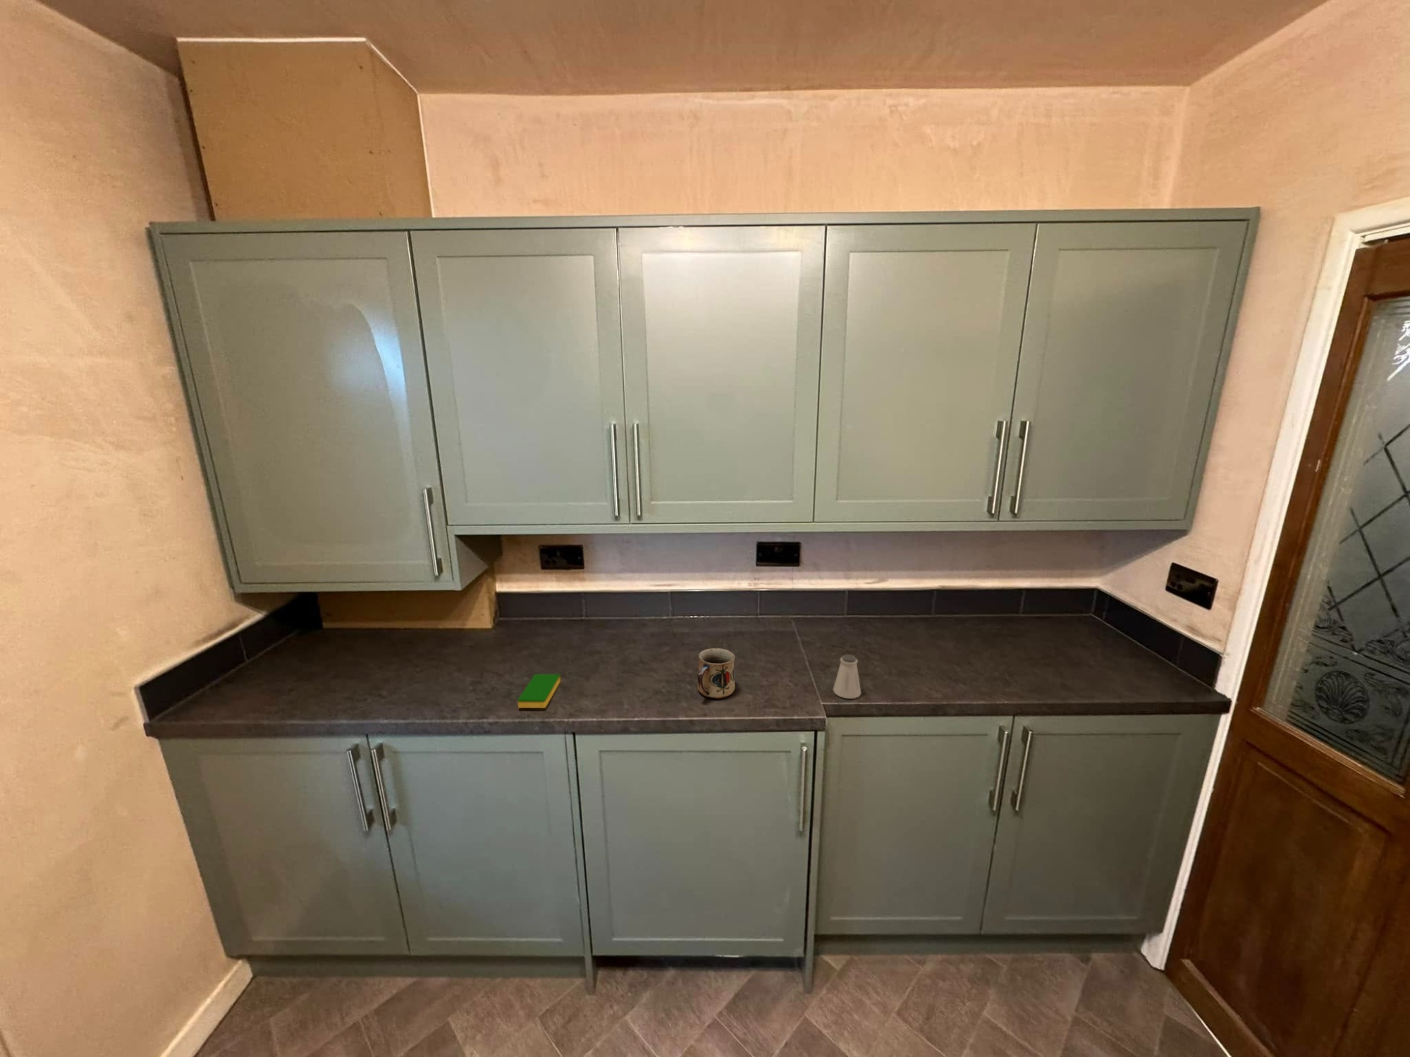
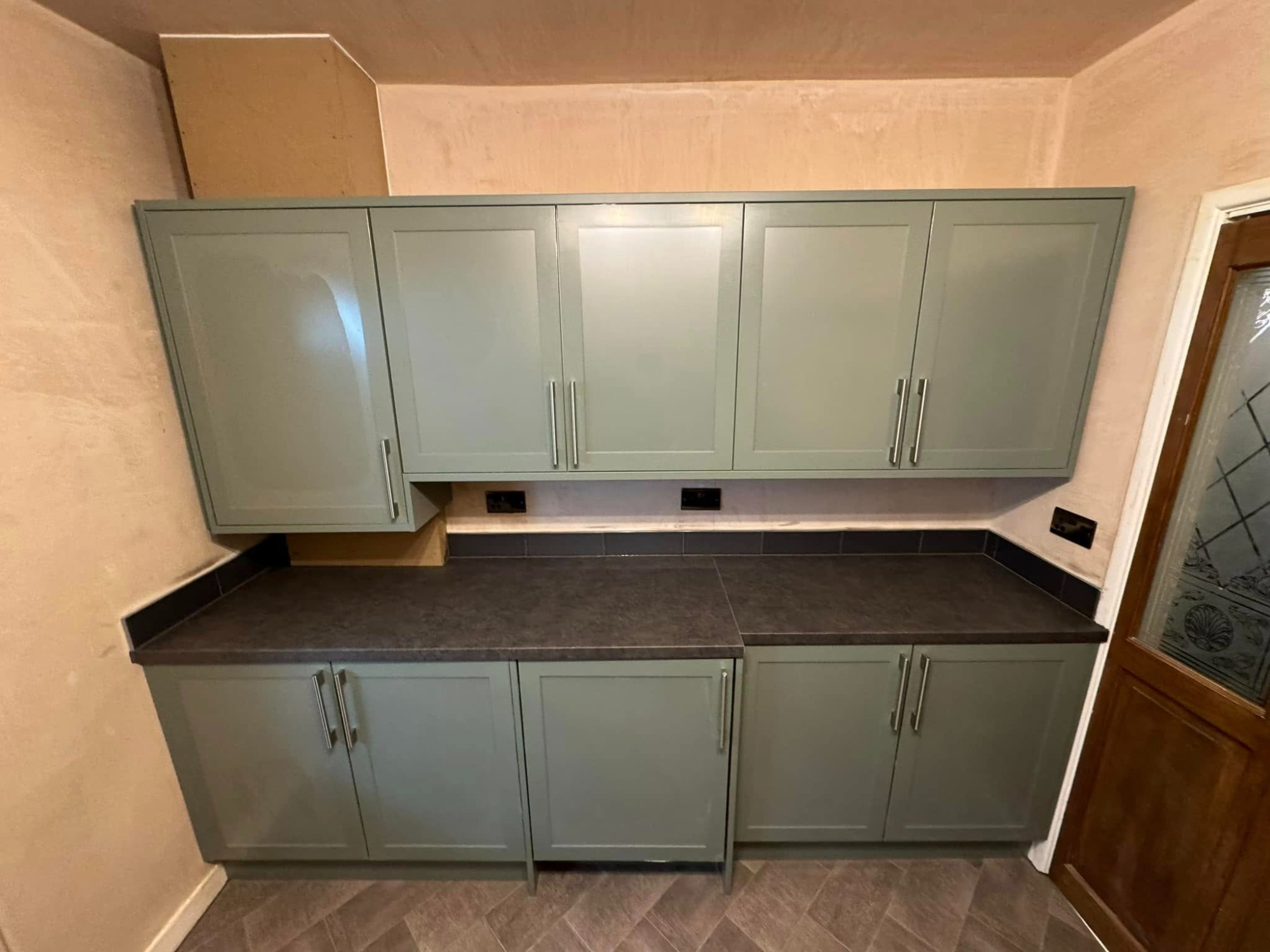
- dish sponge [516,674,561,708]
- mug [697,647,735,699]
- saltshaker [833,654,862,699]
